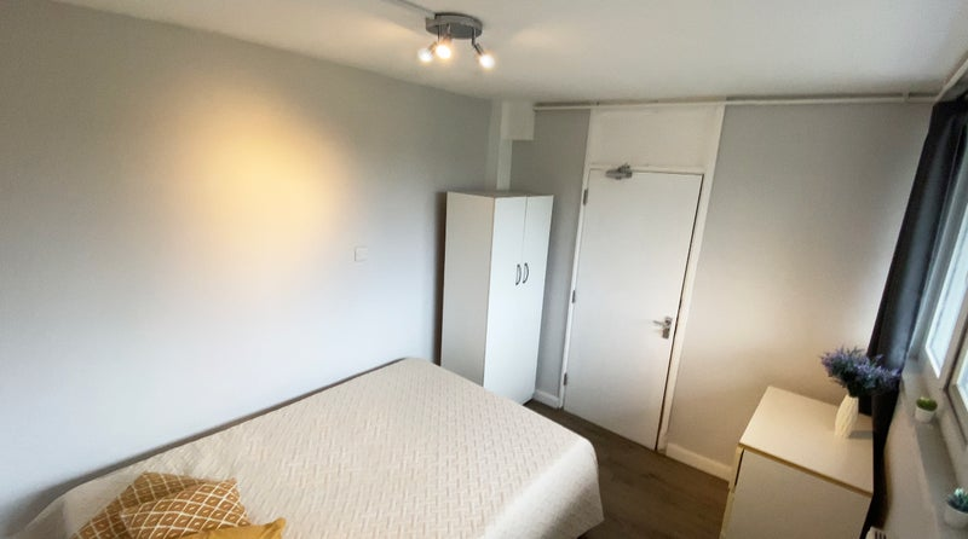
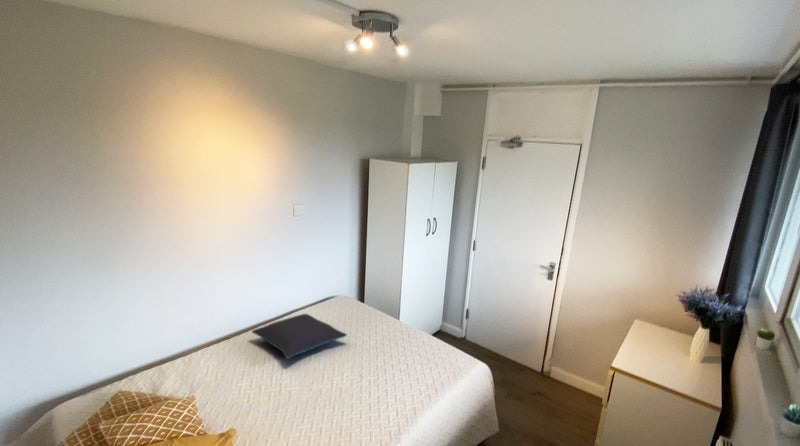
+ pillow [251,313,348,360]
